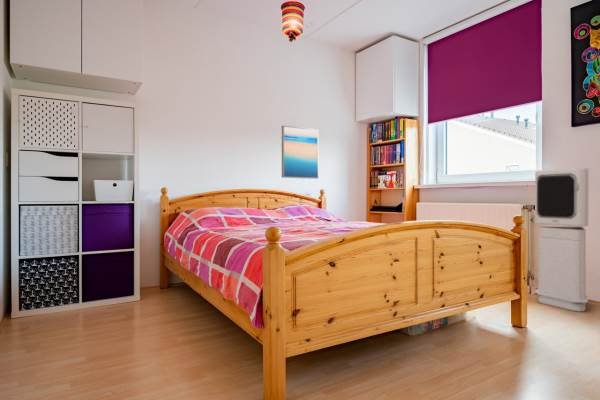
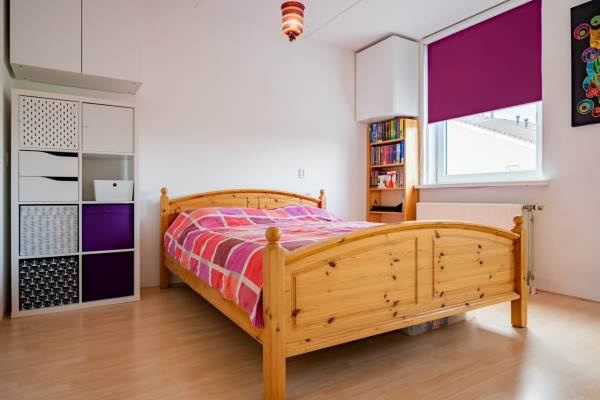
- air purifier [534,167,589,312]
- wall art [281,124,319,180]
